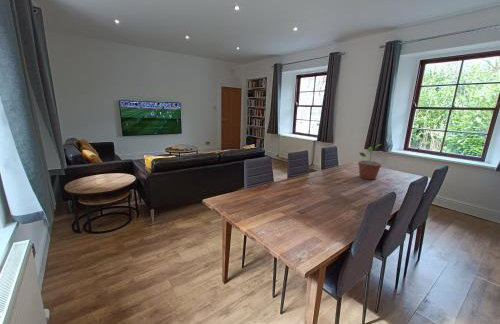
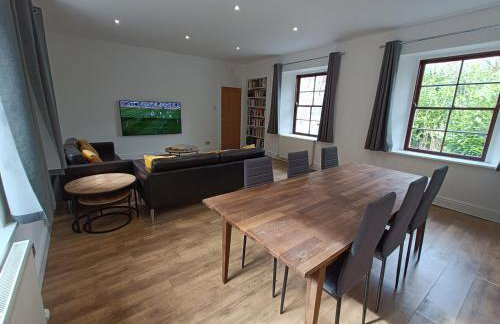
- potted plant [357,143,382,180]
